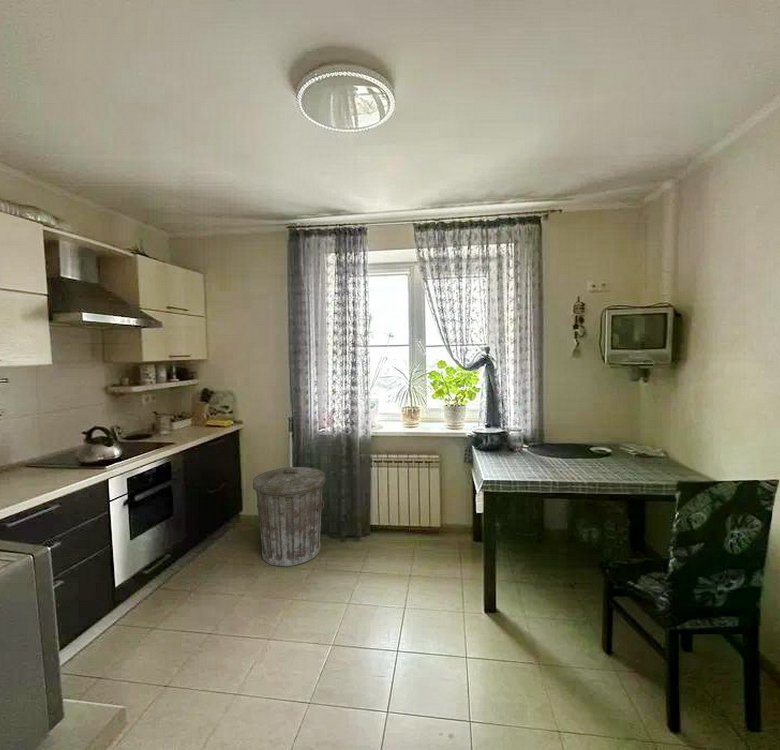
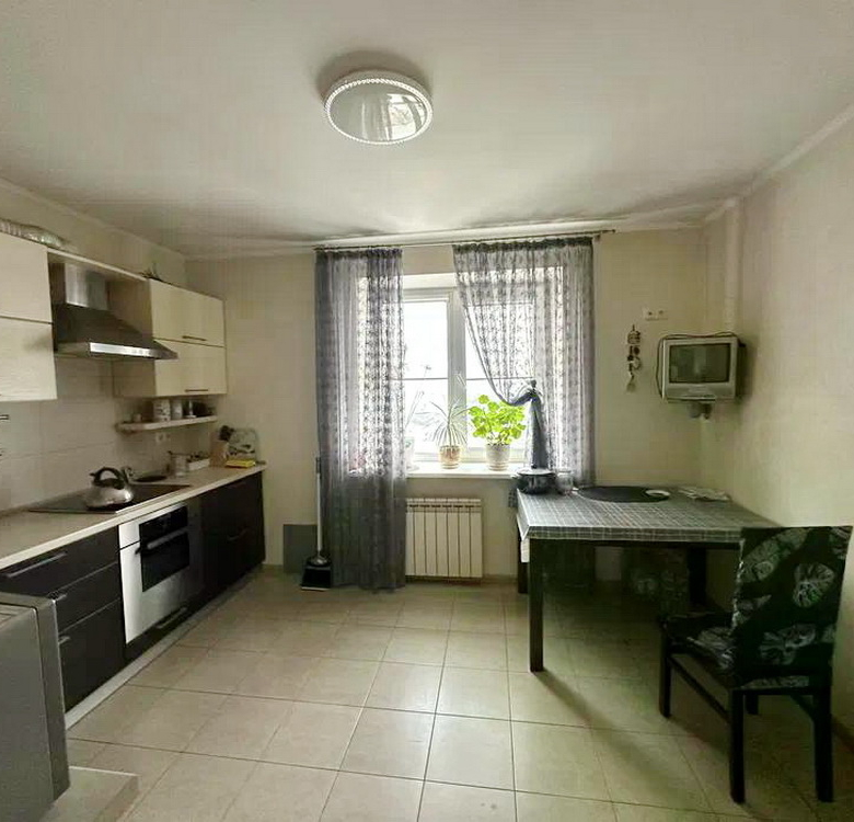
- trash can [252,466,327,567]
